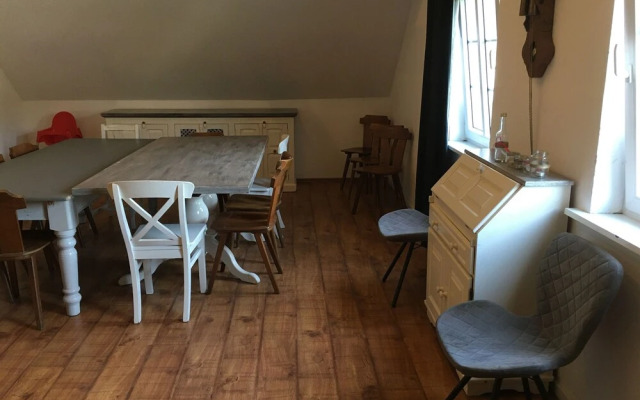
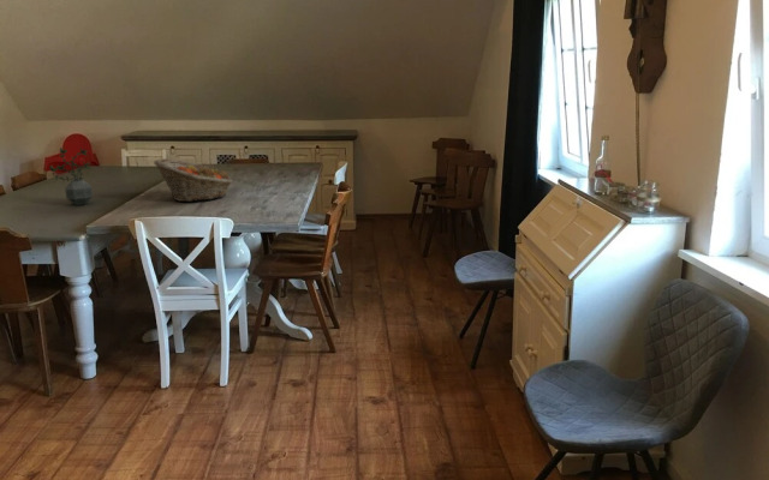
+ fruit basket [153,157,233,203]
+ potted plant [48,146,94,206]
